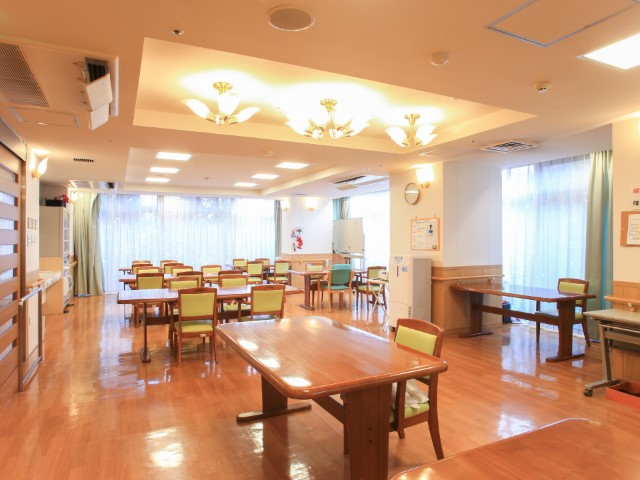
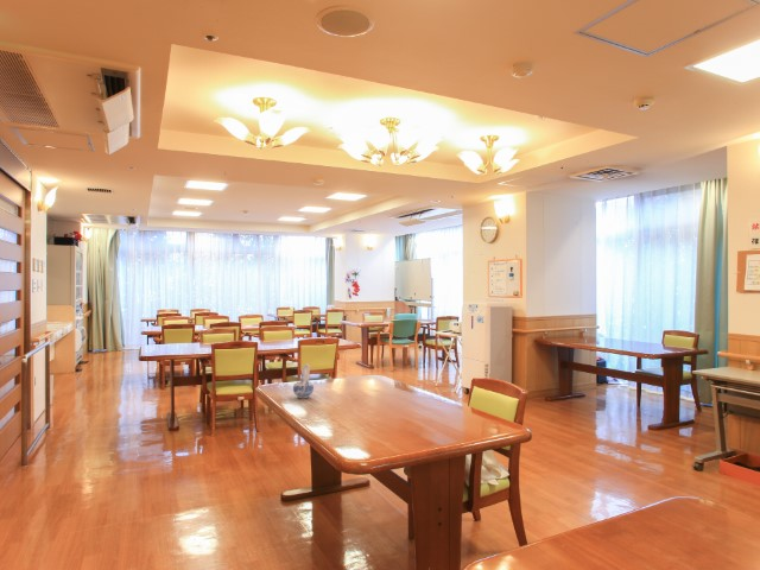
+ ceramic pitcher [292,363,315,399]
